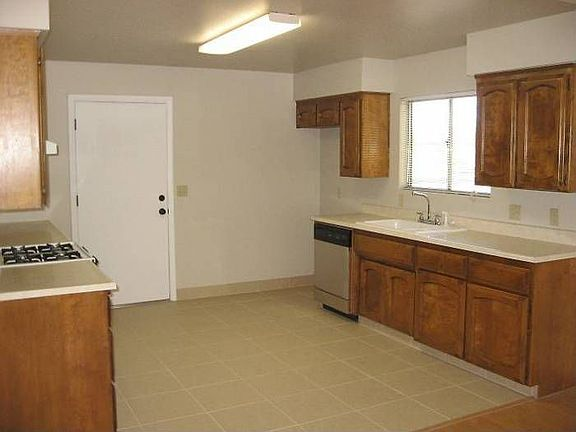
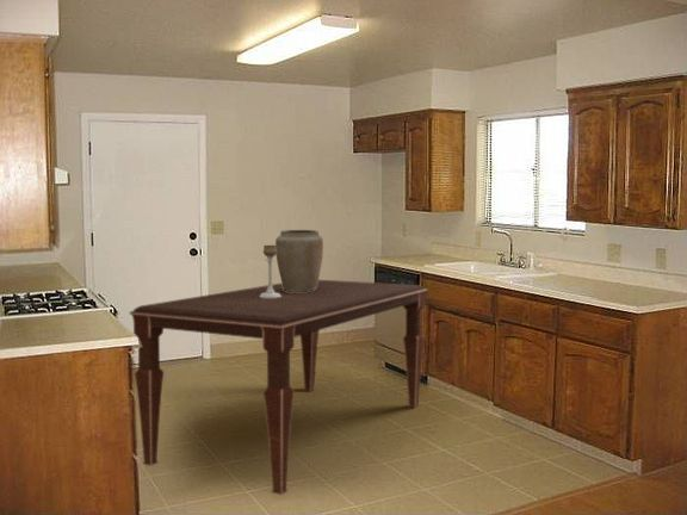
+ dining table [128,279,428,496]
+ vase [274,229,324,292]
+ candle holder [260,244,281,298]
